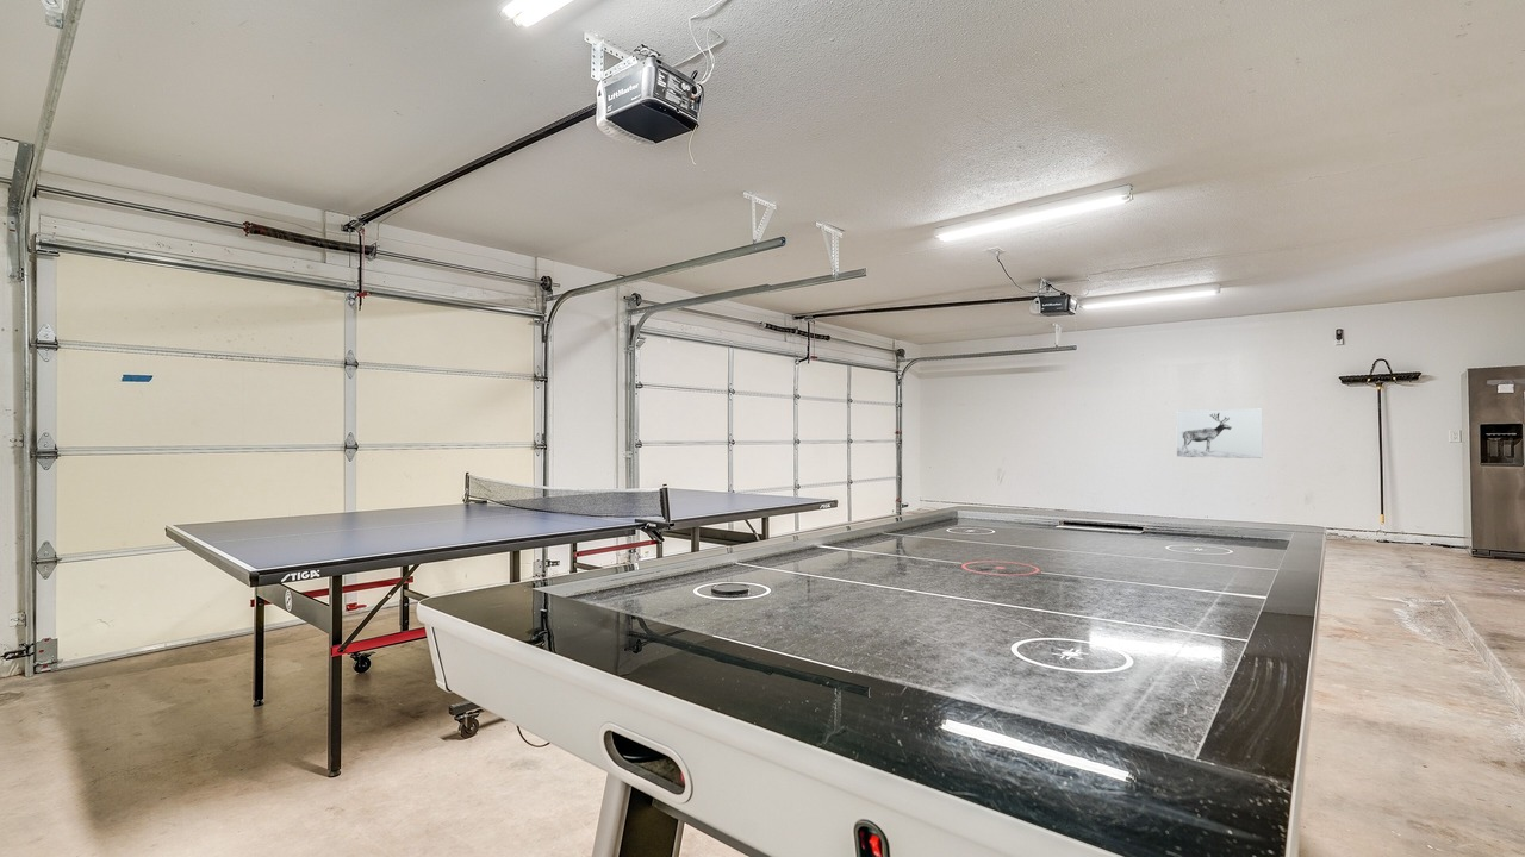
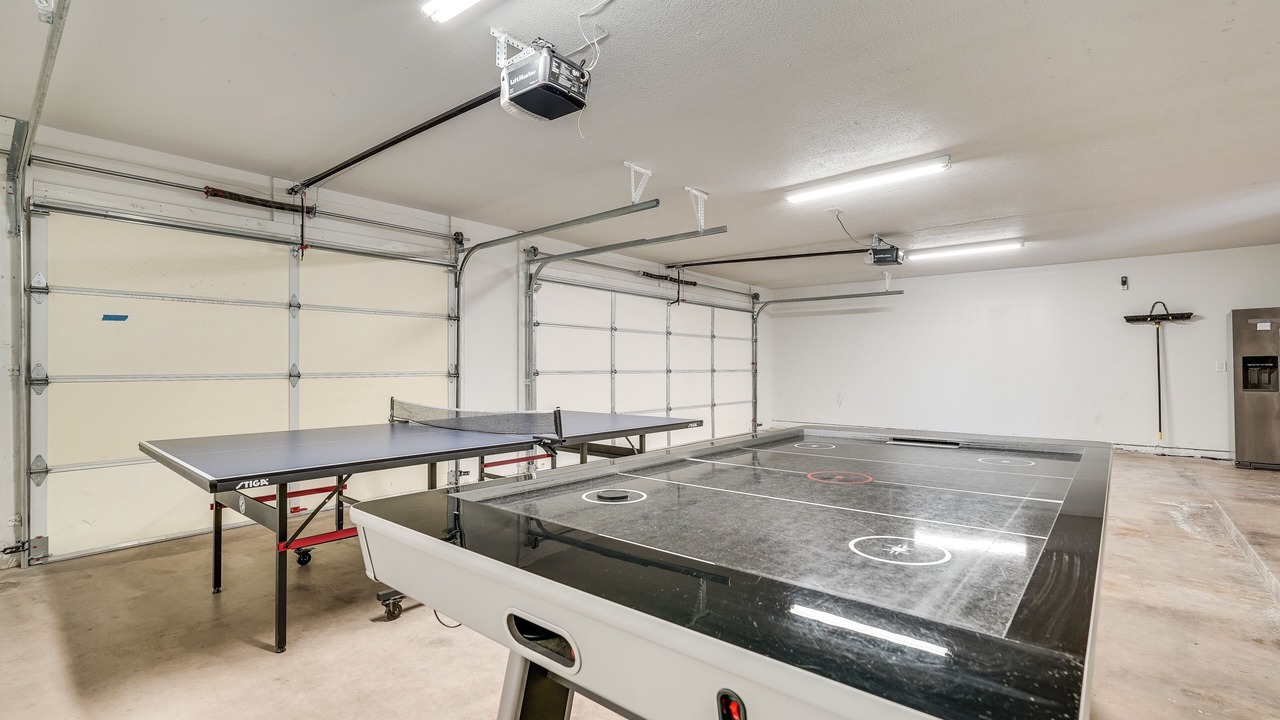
- wall art [1175,407,1264,459]
